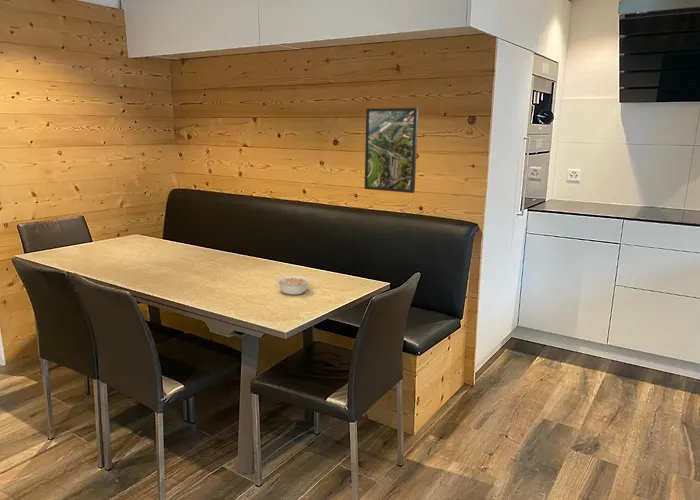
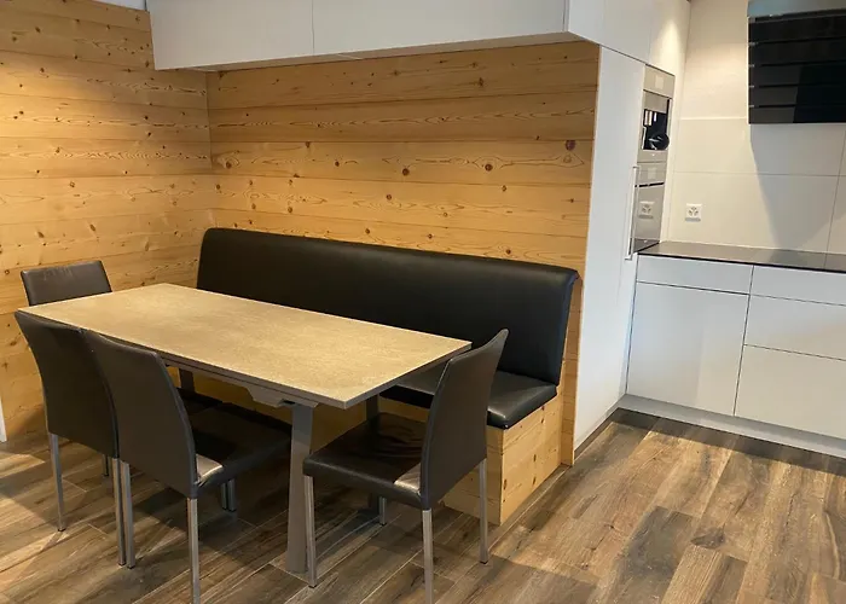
- legume [275,274,311,296]
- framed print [363,107,419,194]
